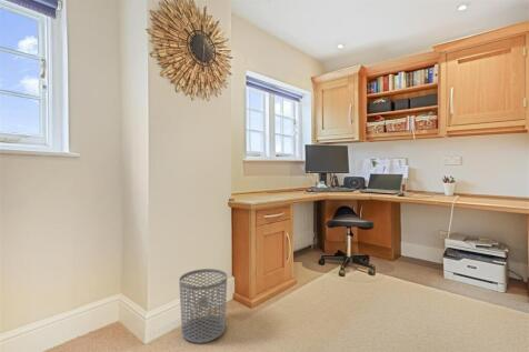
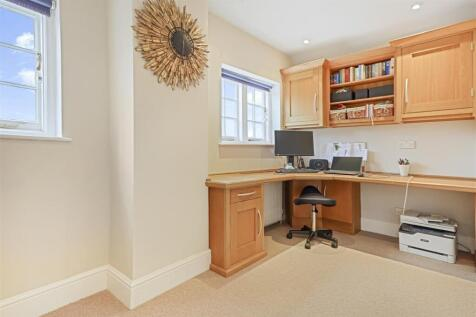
- waste bin [178,268,228,344]
